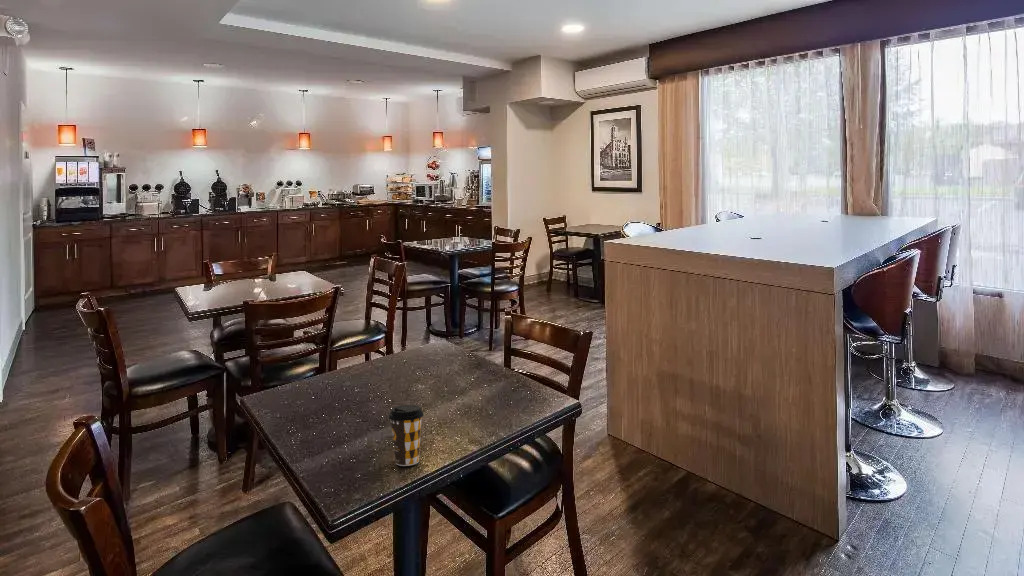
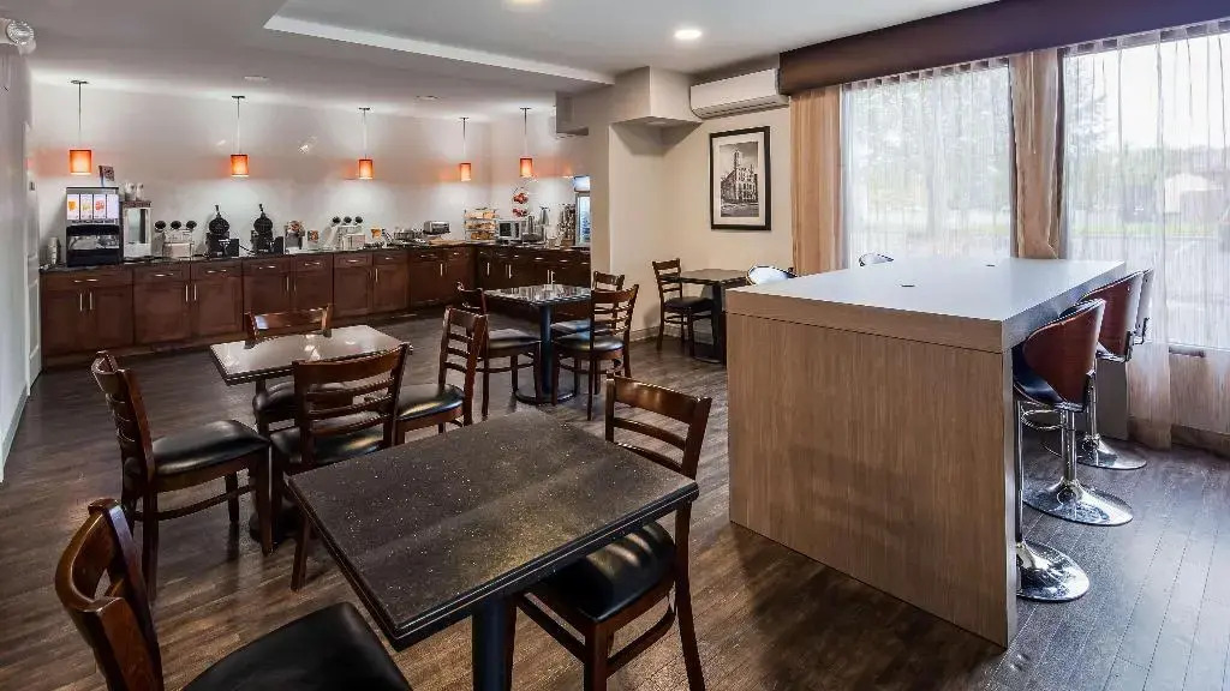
- coffee cup [387,404,425,467]
